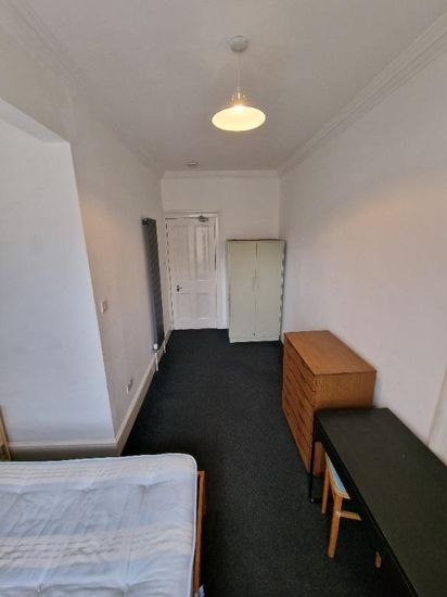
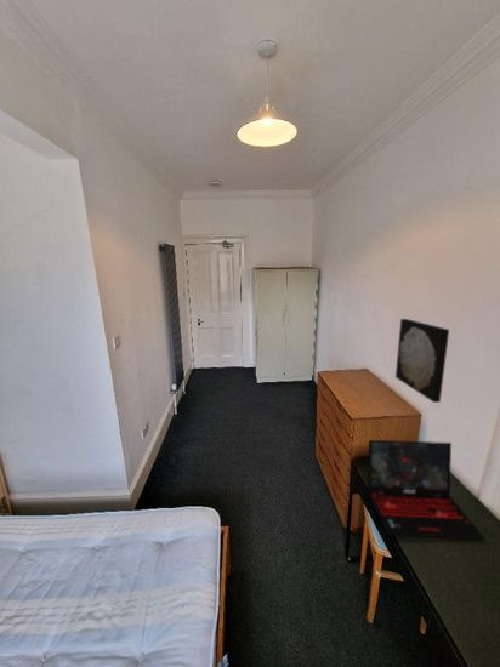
+ laptop [367,439,487,541]
+ wall art [394,318,450,404]
